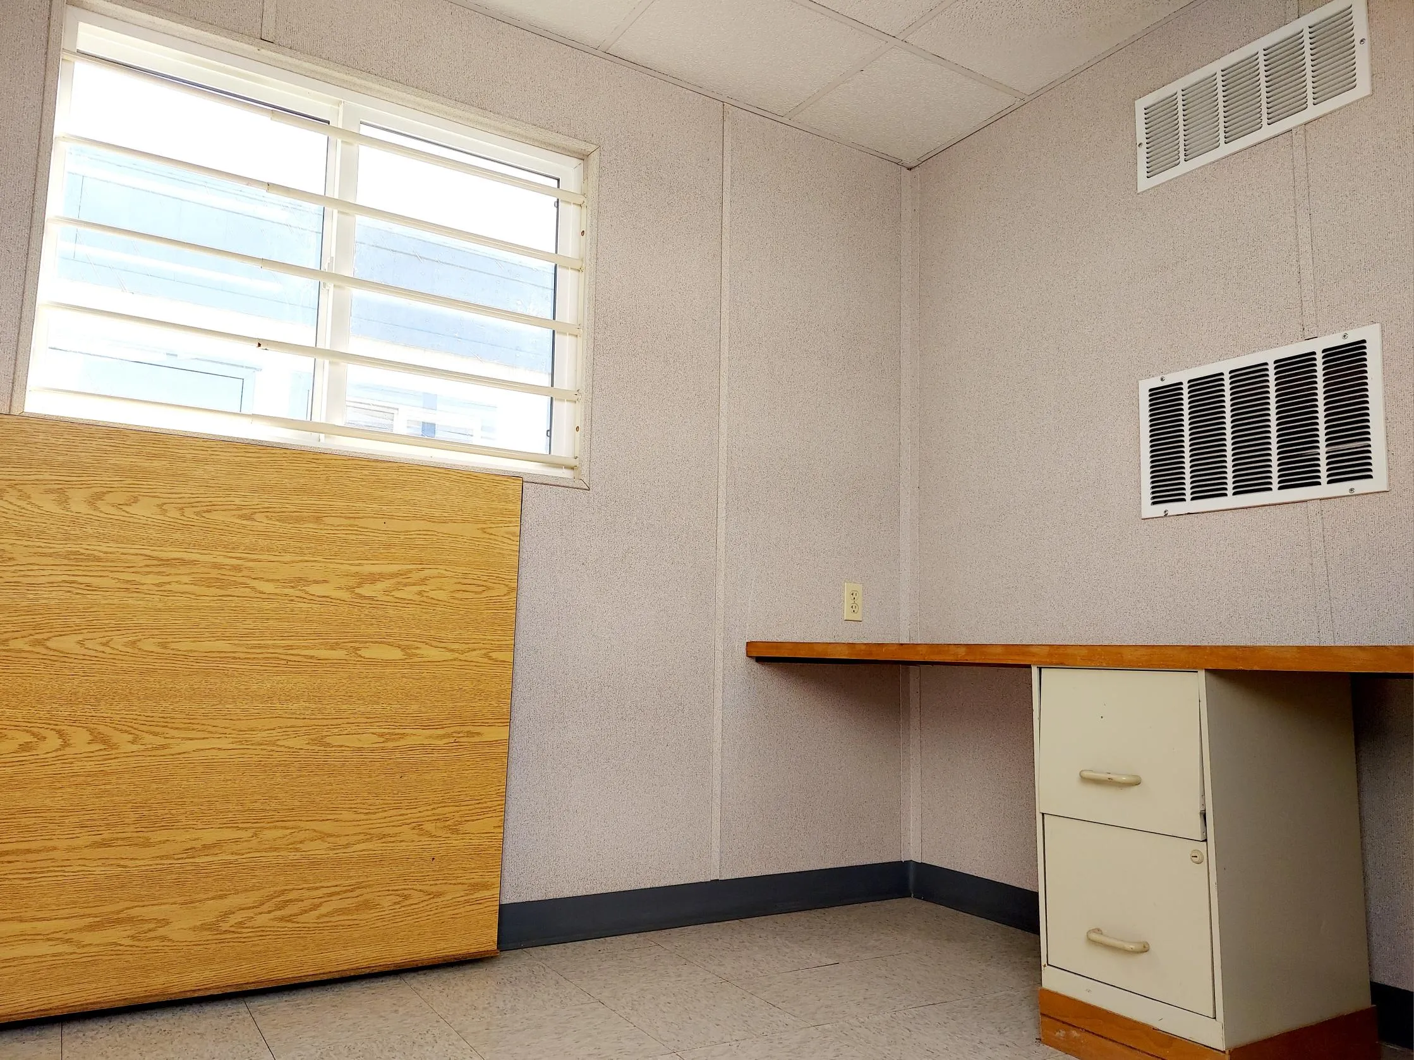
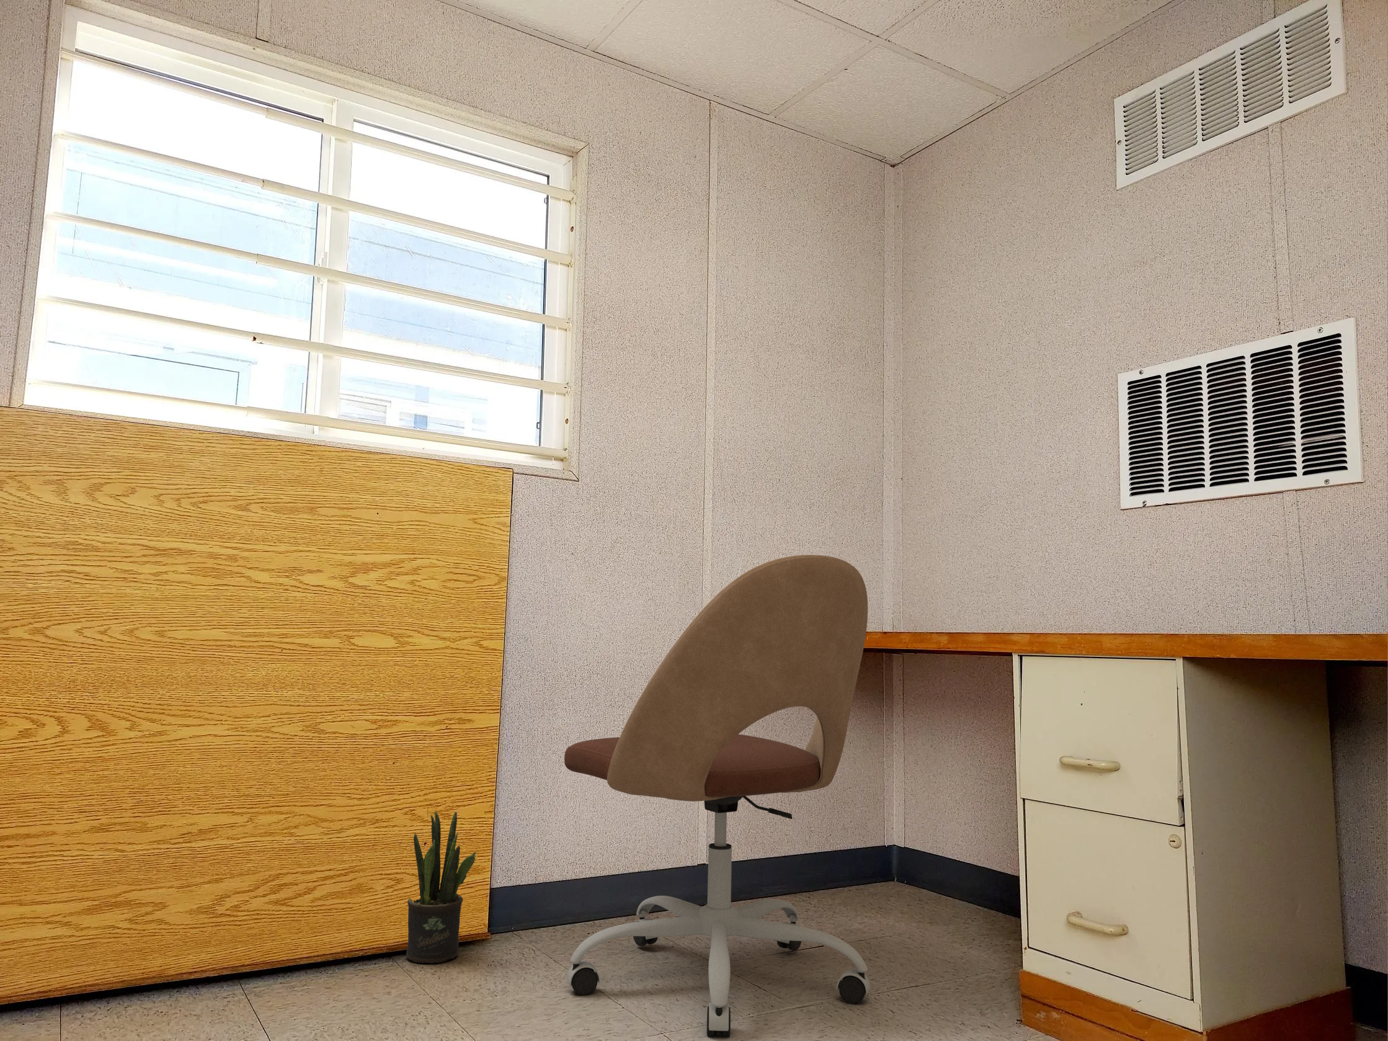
+ office chair [564,554,871,1038]
+ potted plant [405,811,477,964]
